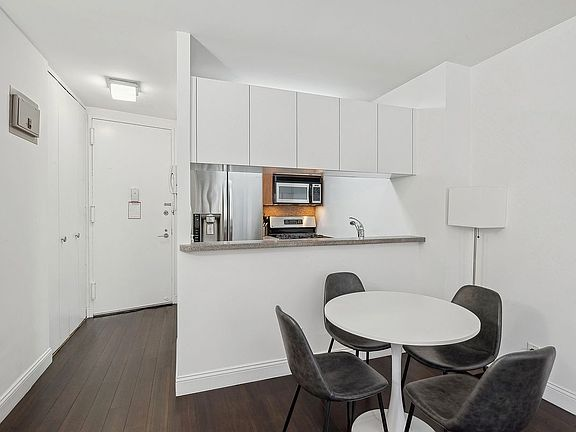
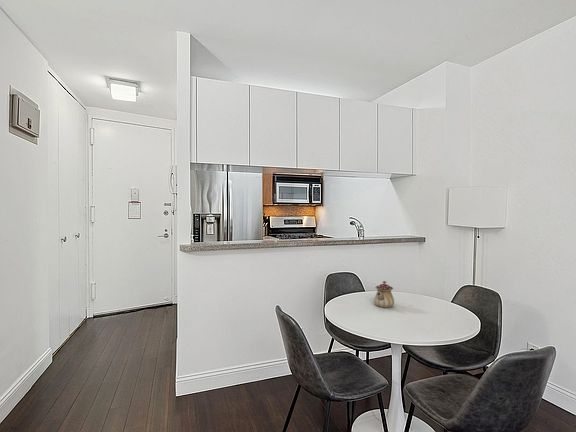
+ teapot [373,280,395,309]
